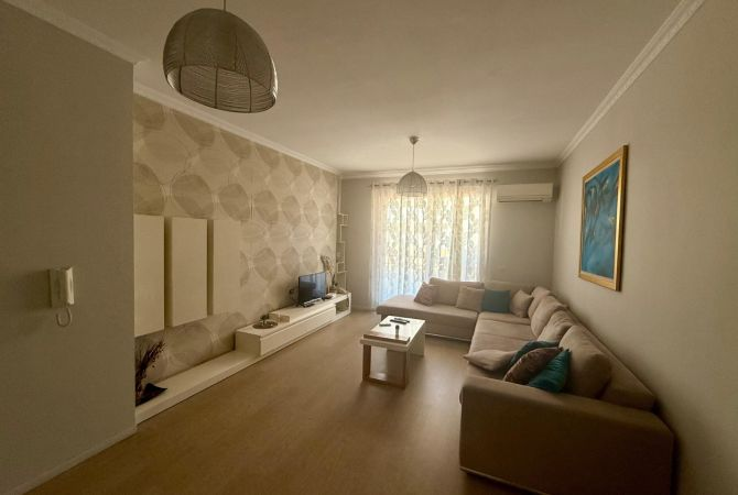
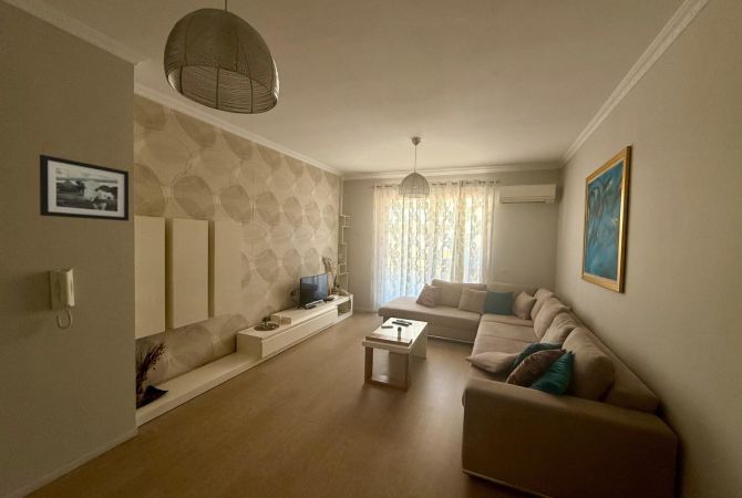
+ picture frame [39,154,130,222]
